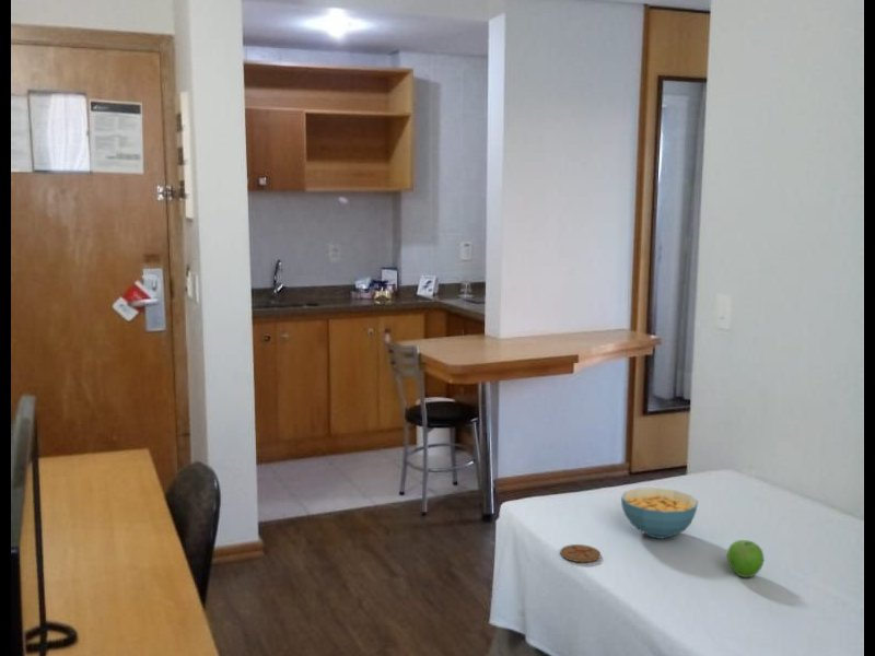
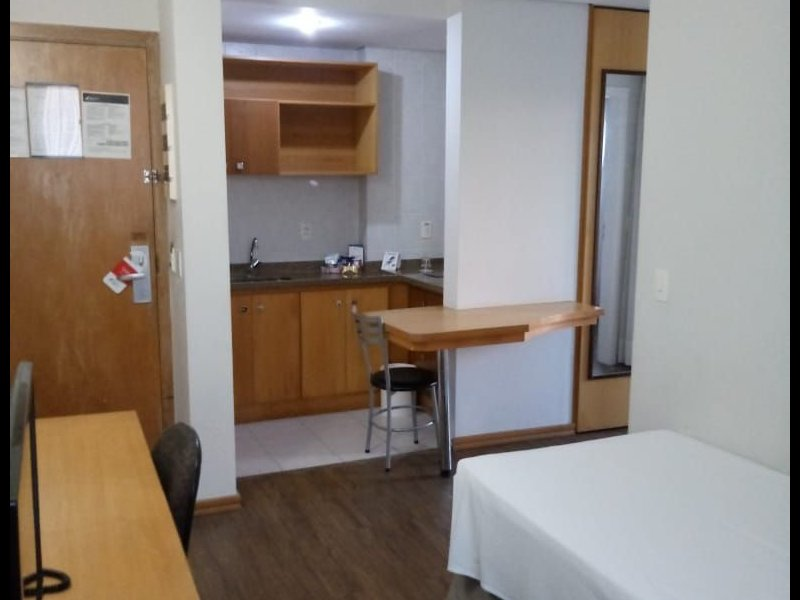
- coaster [559,543,602,563]
- cereal bowl [620,487,699,540]
- fruit [726,539,766,578]
